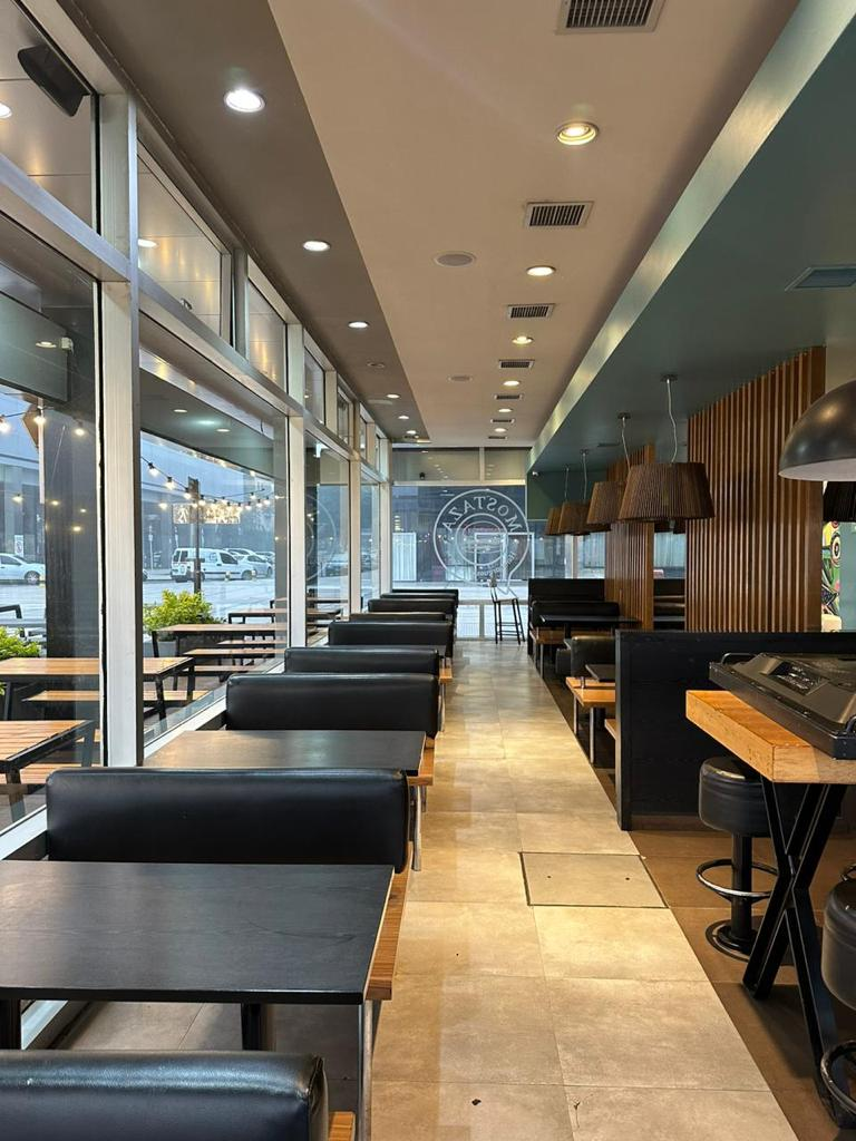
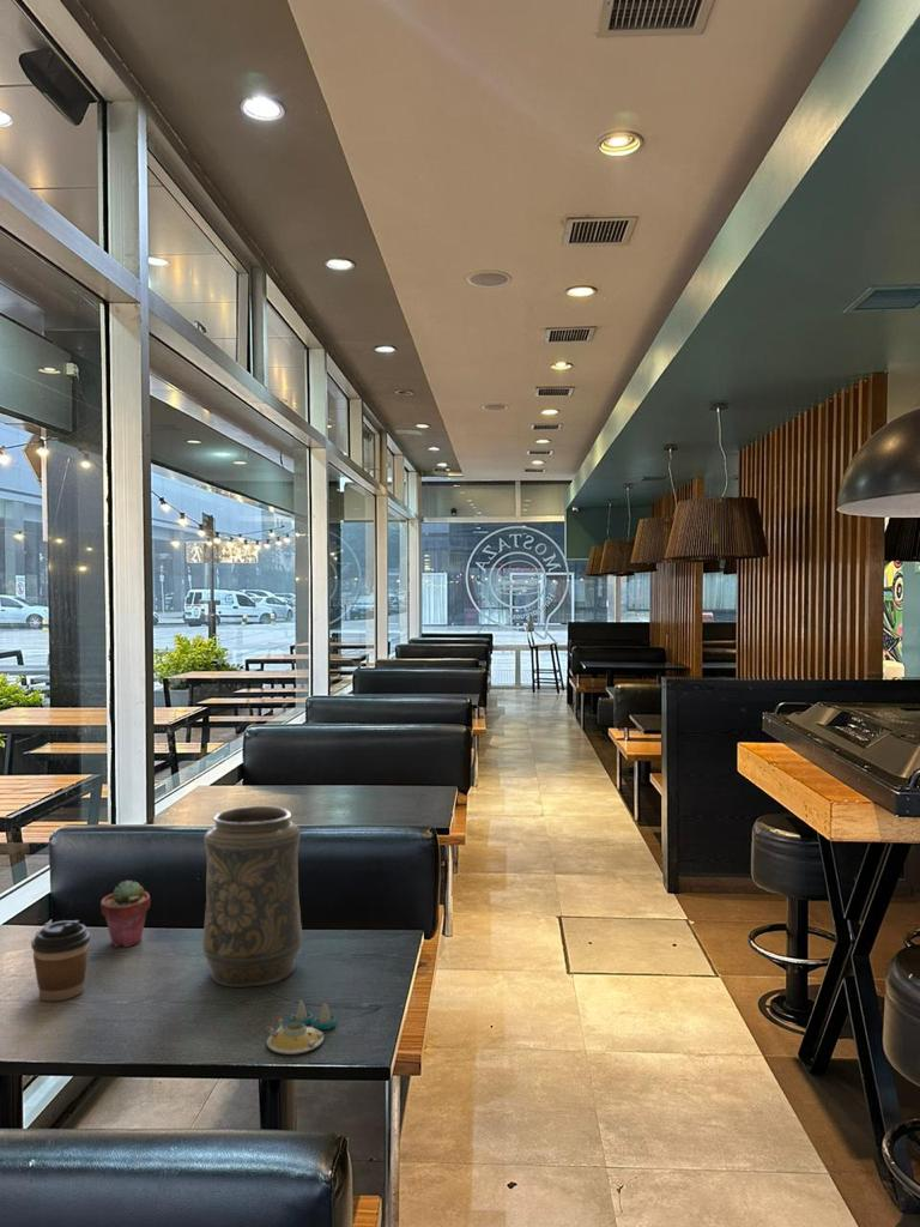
+ coffee cup [30,919,91,1002]
+ potted succulent [99,880,151,948]
+ salt and pepper shaker set [265,999,338,1056]
+ decorative vase [201,805,303,989]
